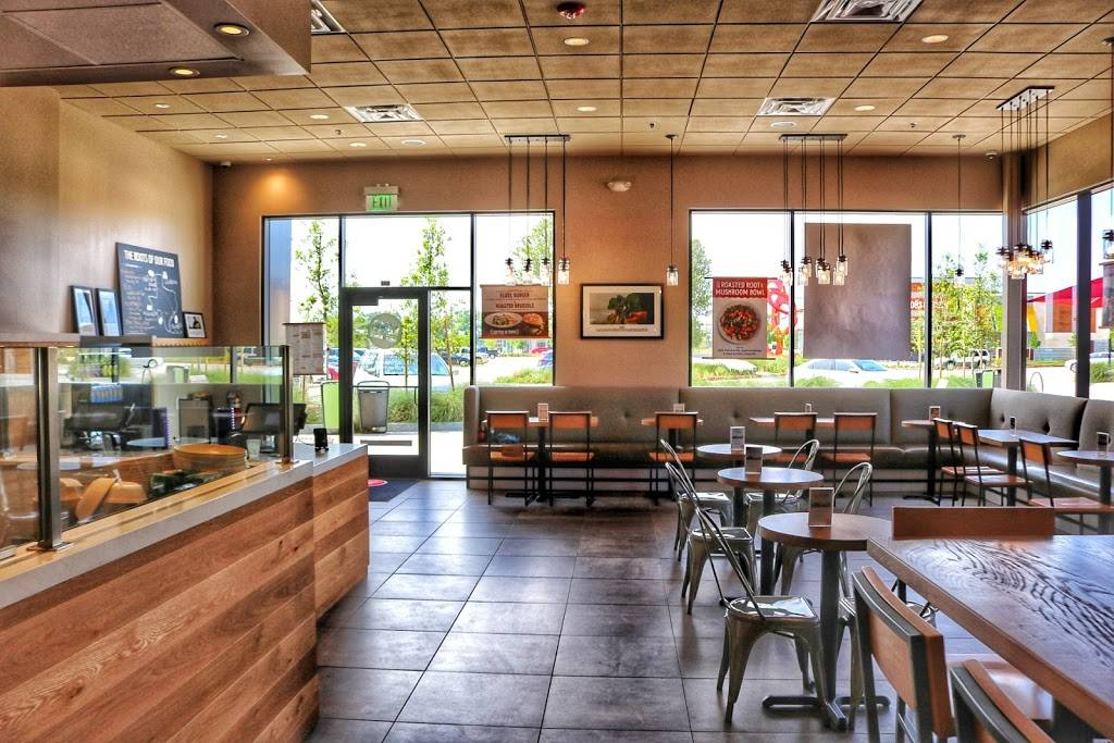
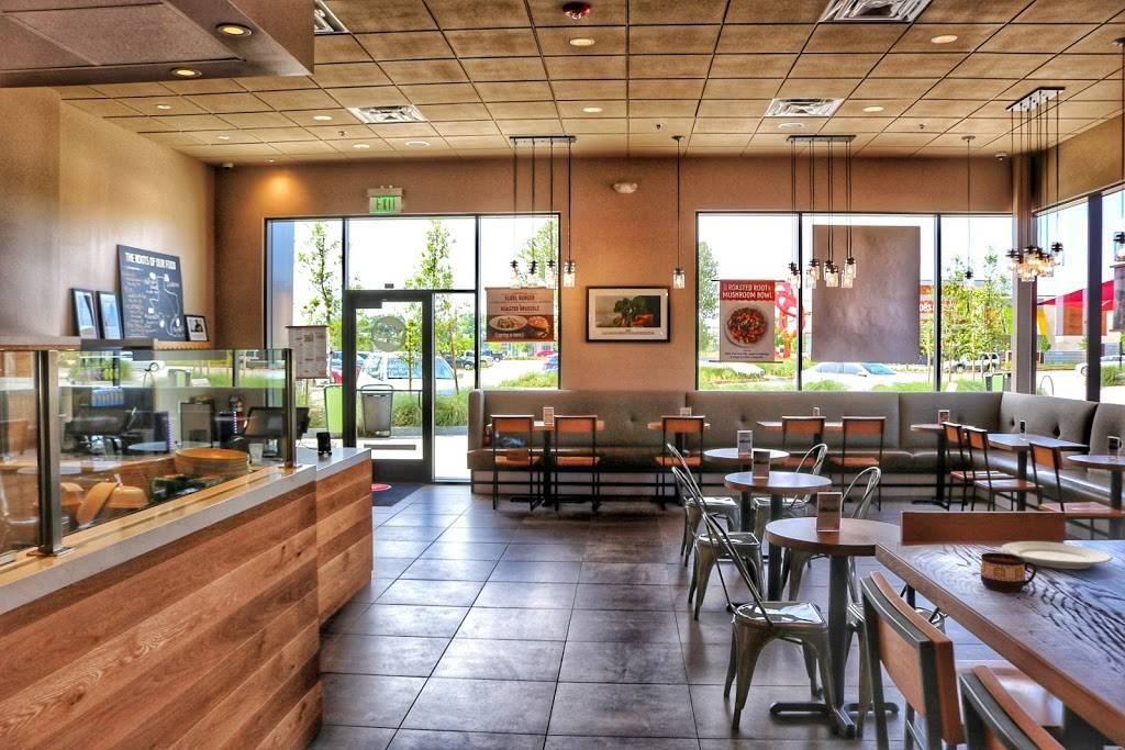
+ plate [1001,540,1113,570]
+ cup [980,551,1037,593]
